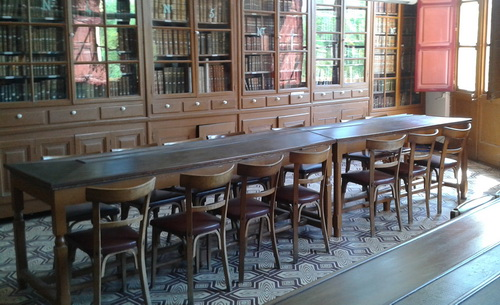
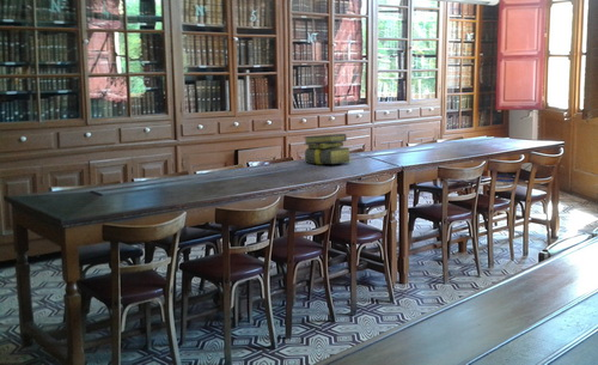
+ stack of books [303,133,353,166]
